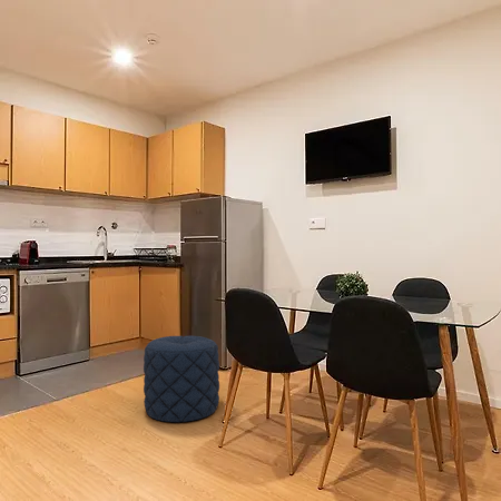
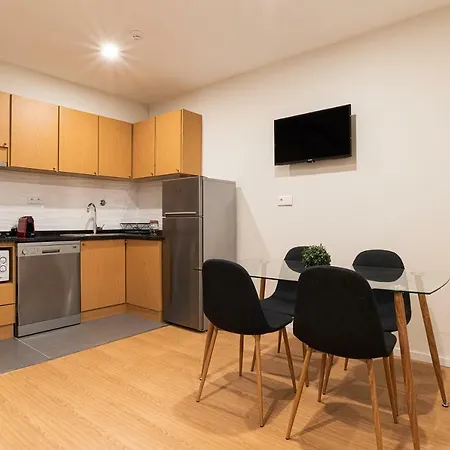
- pouf [143,335,220,423]
